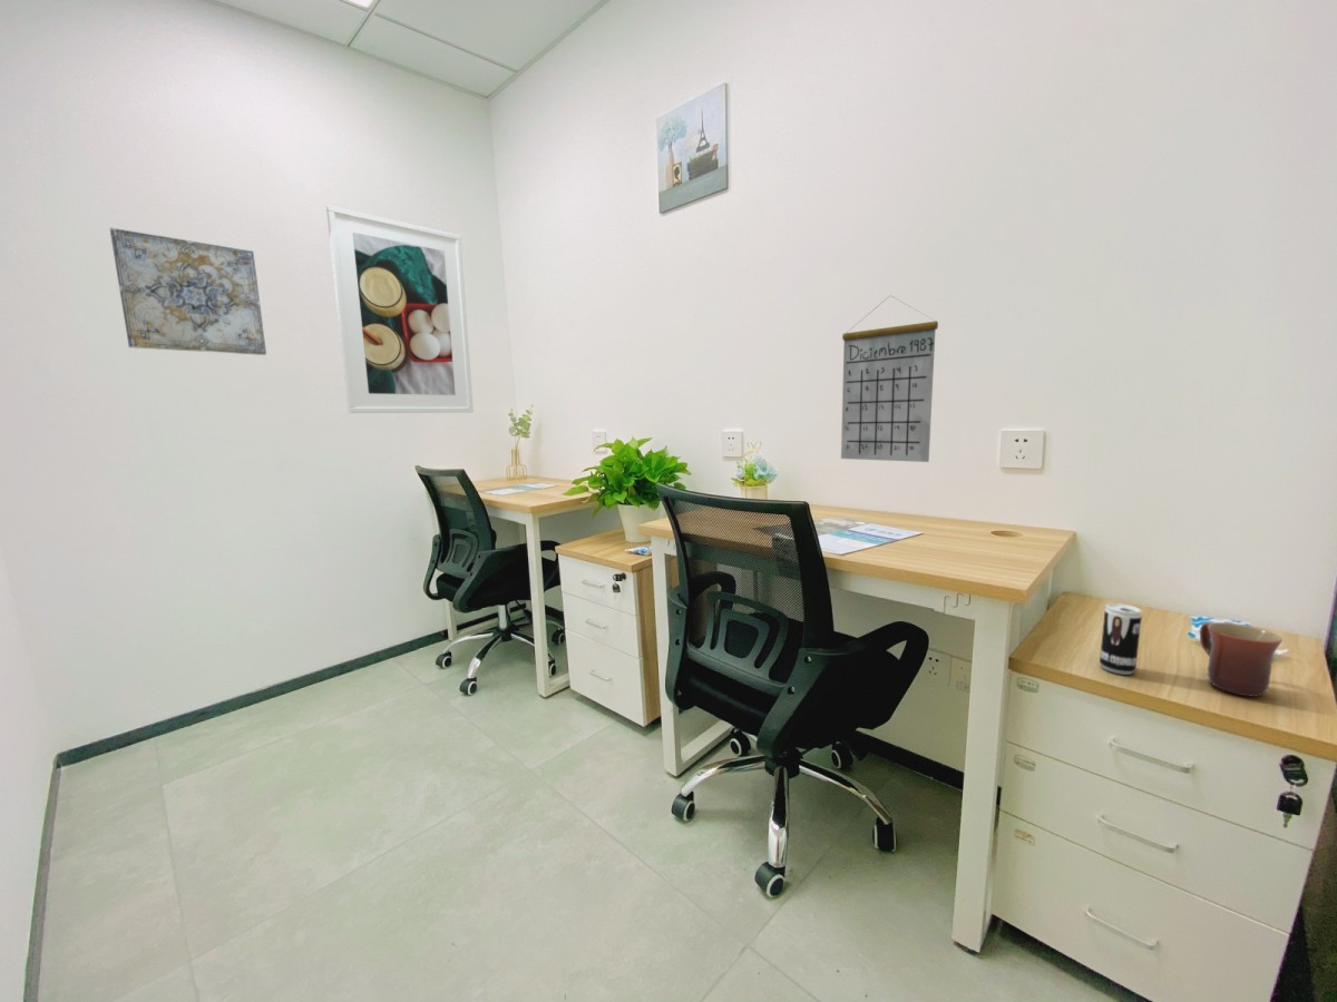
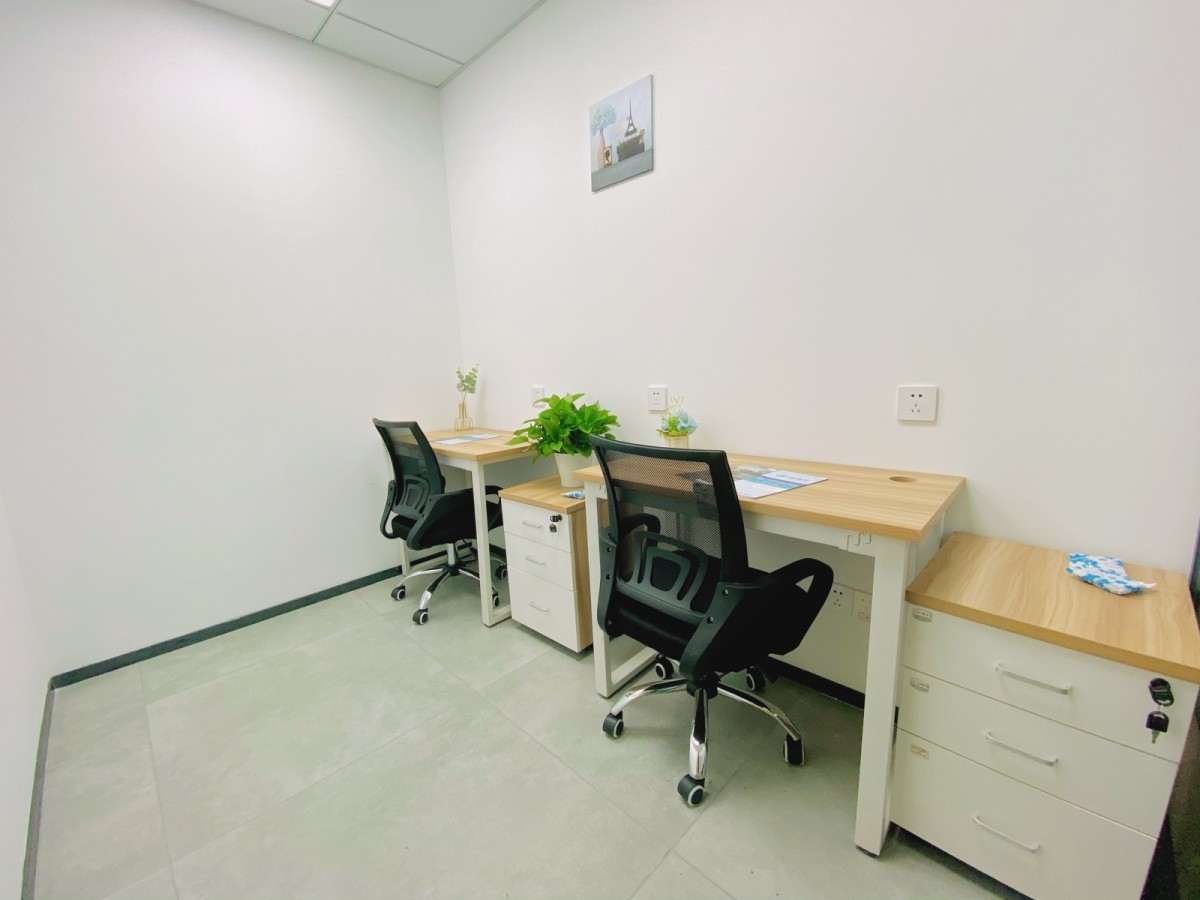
- beverage can [1099,602,1143,676]
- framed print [325,205,475,414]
- wall art [109,226,267,356]
- mug [1199,621,1284,698]
- calendar [840,294,939,463]
